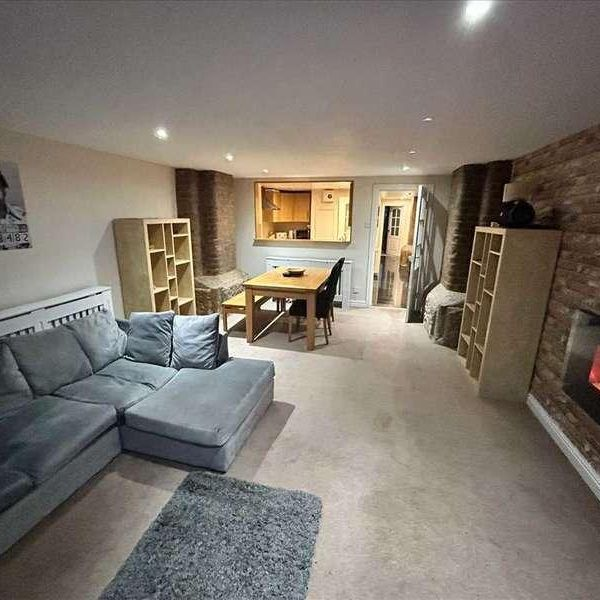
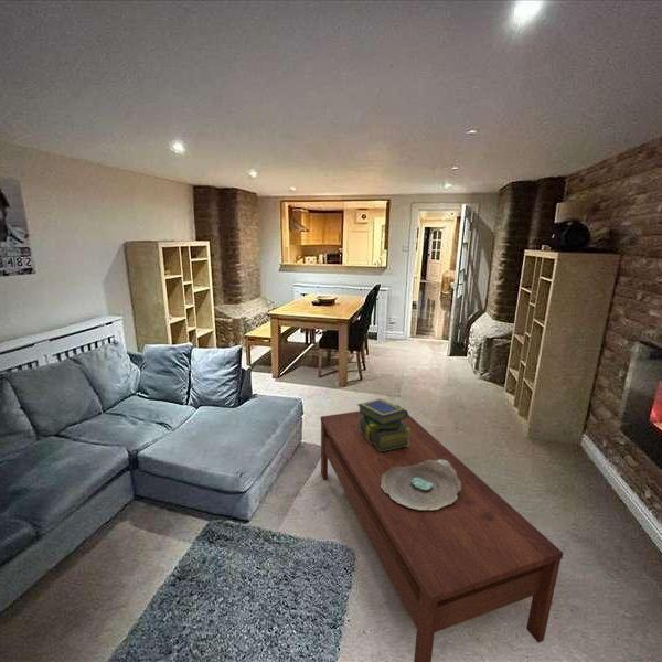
+ coffee table [320,405,564,662]
+ decorative bowl [381,459,461,510]
+ stack of books [356,398,410,451]
